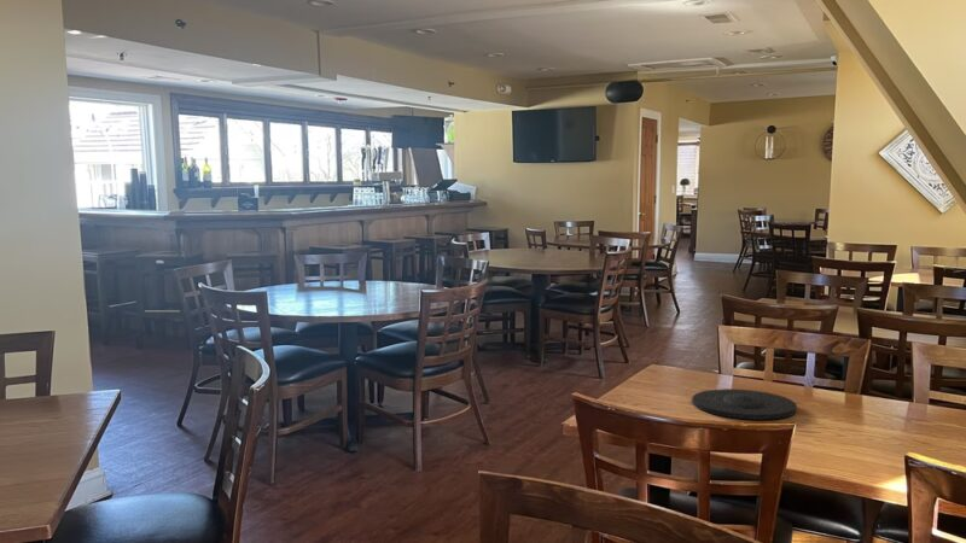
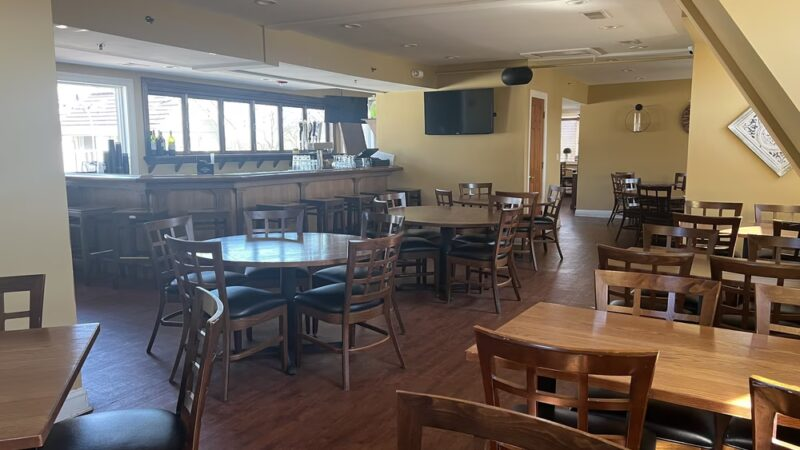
- plate [691,387,798,421]
